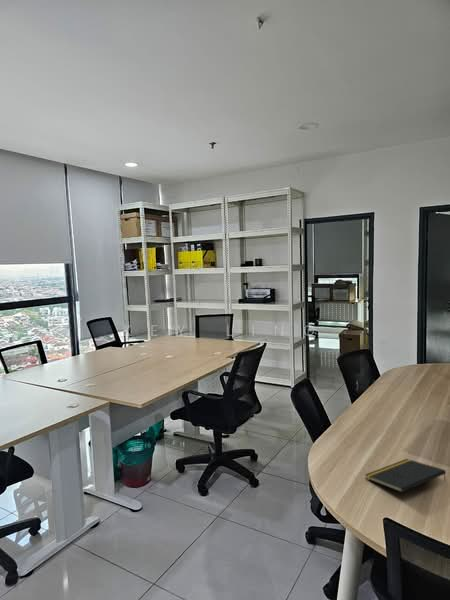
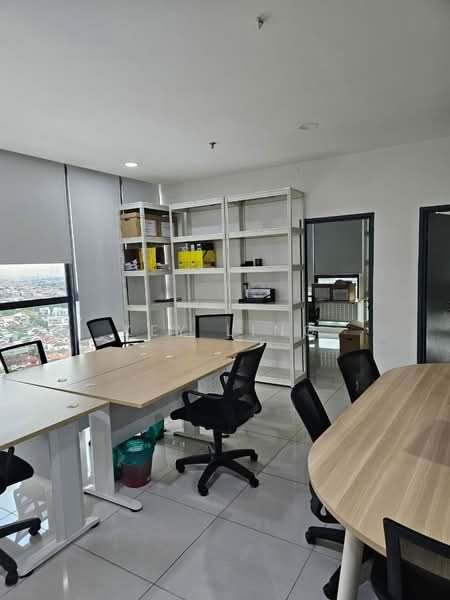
- notepad [364,458,447,493]
